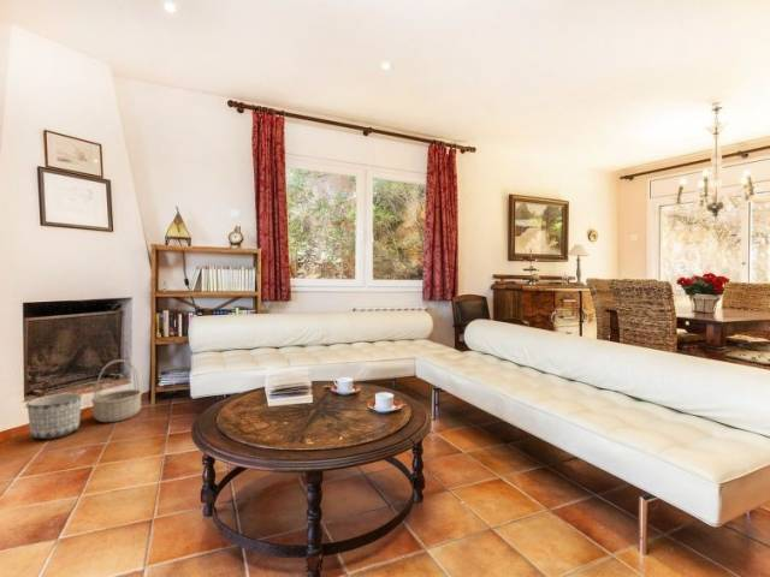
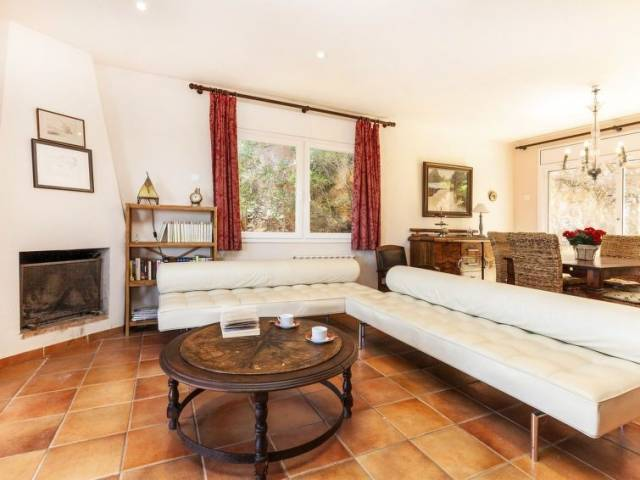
- planter [26,392,82,440]
- basket [90,358,143,423]
